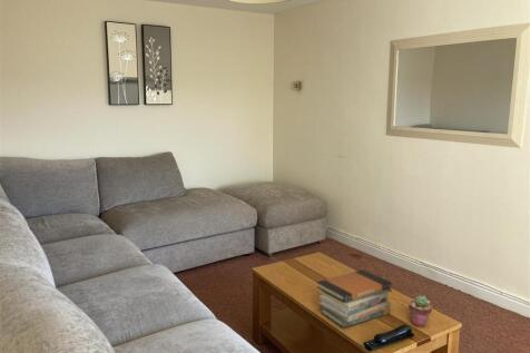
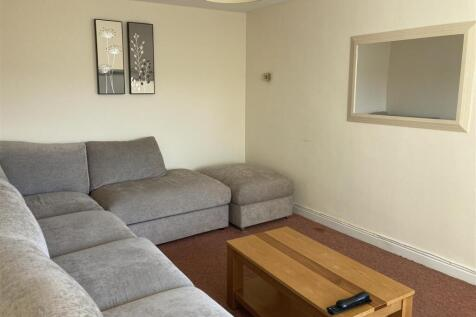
- book stack [316,268,393,329]
- potted succulent [408,294,433,327]
